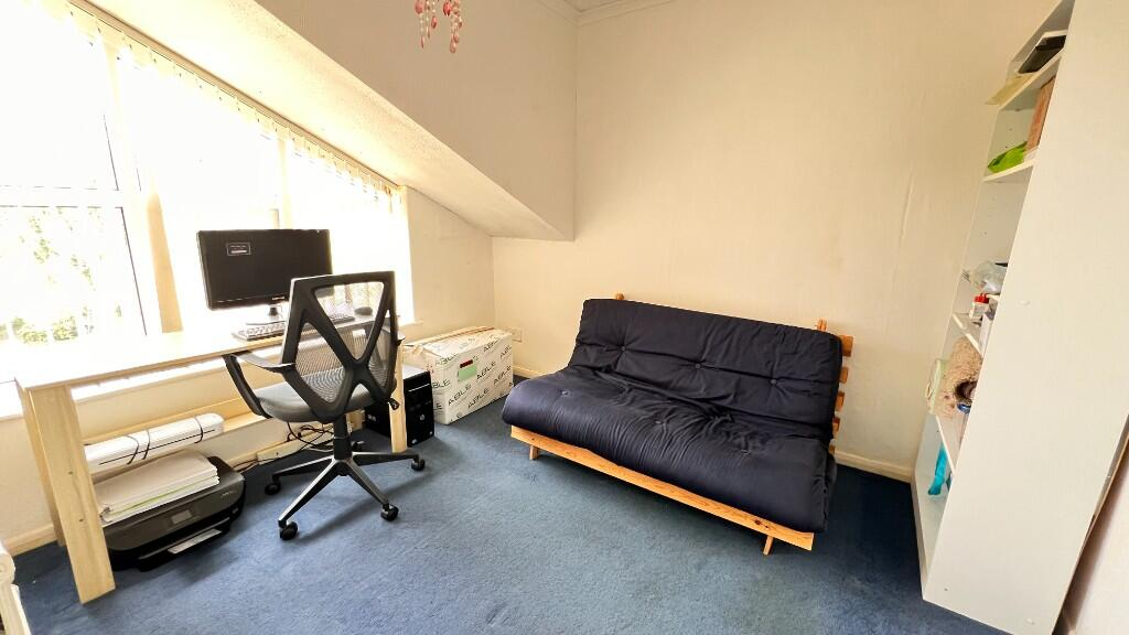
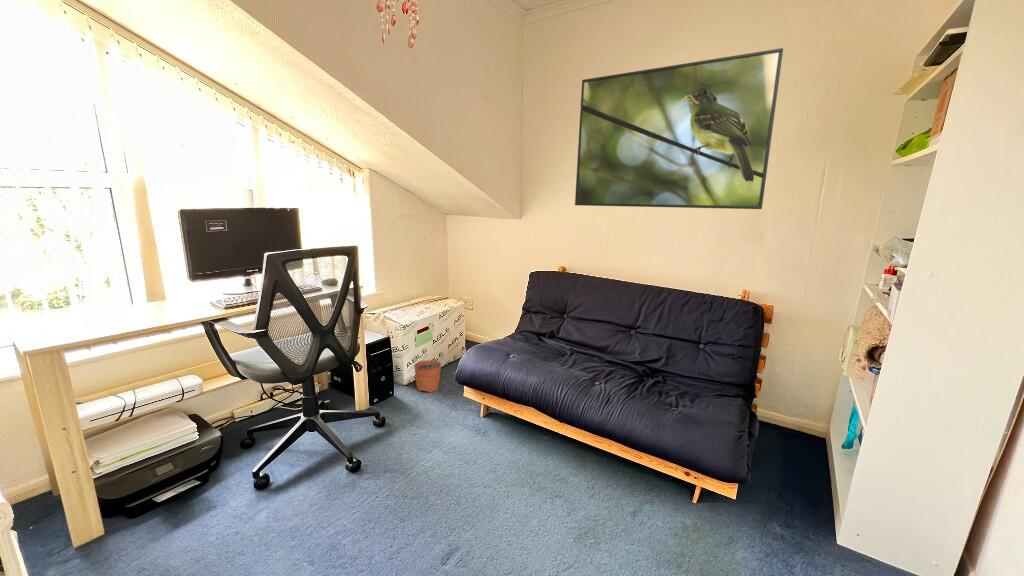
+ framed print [574,47,784,210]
+ plant pot [413,351,442,393]
